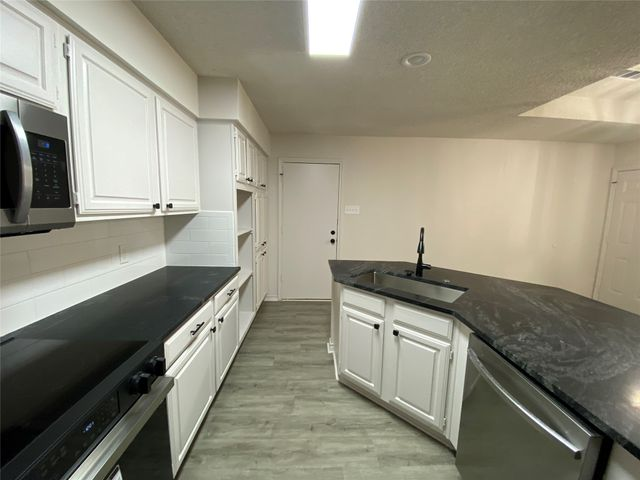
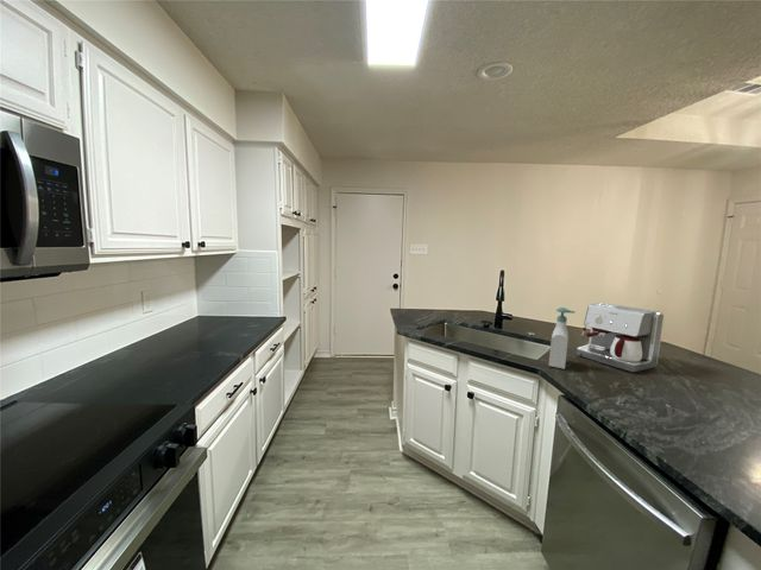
+ soap bottle [548,306,577,370]
+ coffee maker [576,302,665,373]
